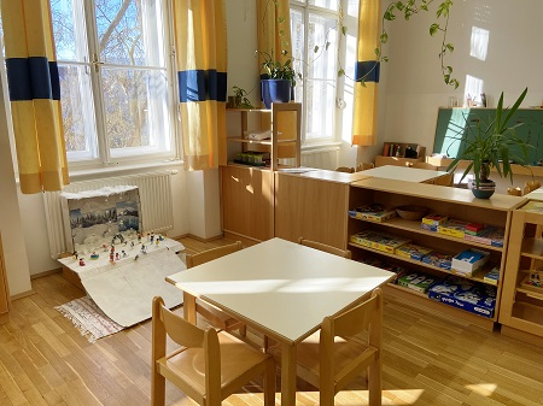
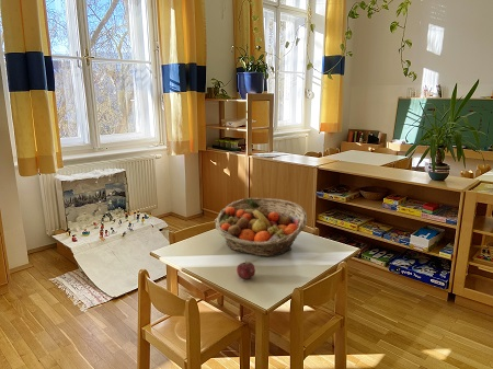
+ apple [236,260,256,280]
+ fruit basket [215,197,308,257]
